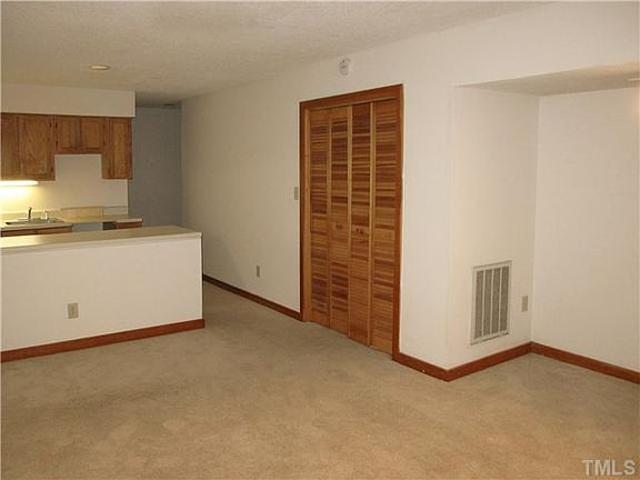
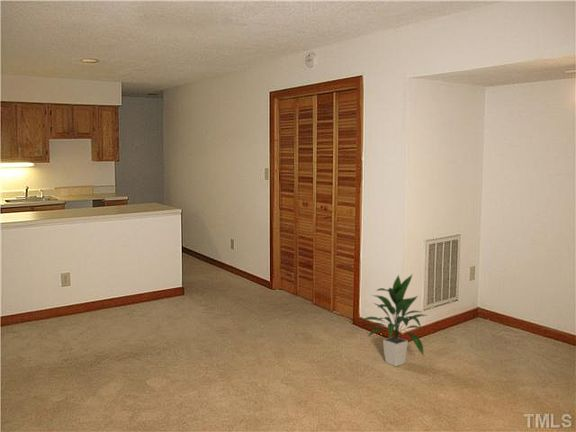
+ indoor plant [359,274,428,367]
